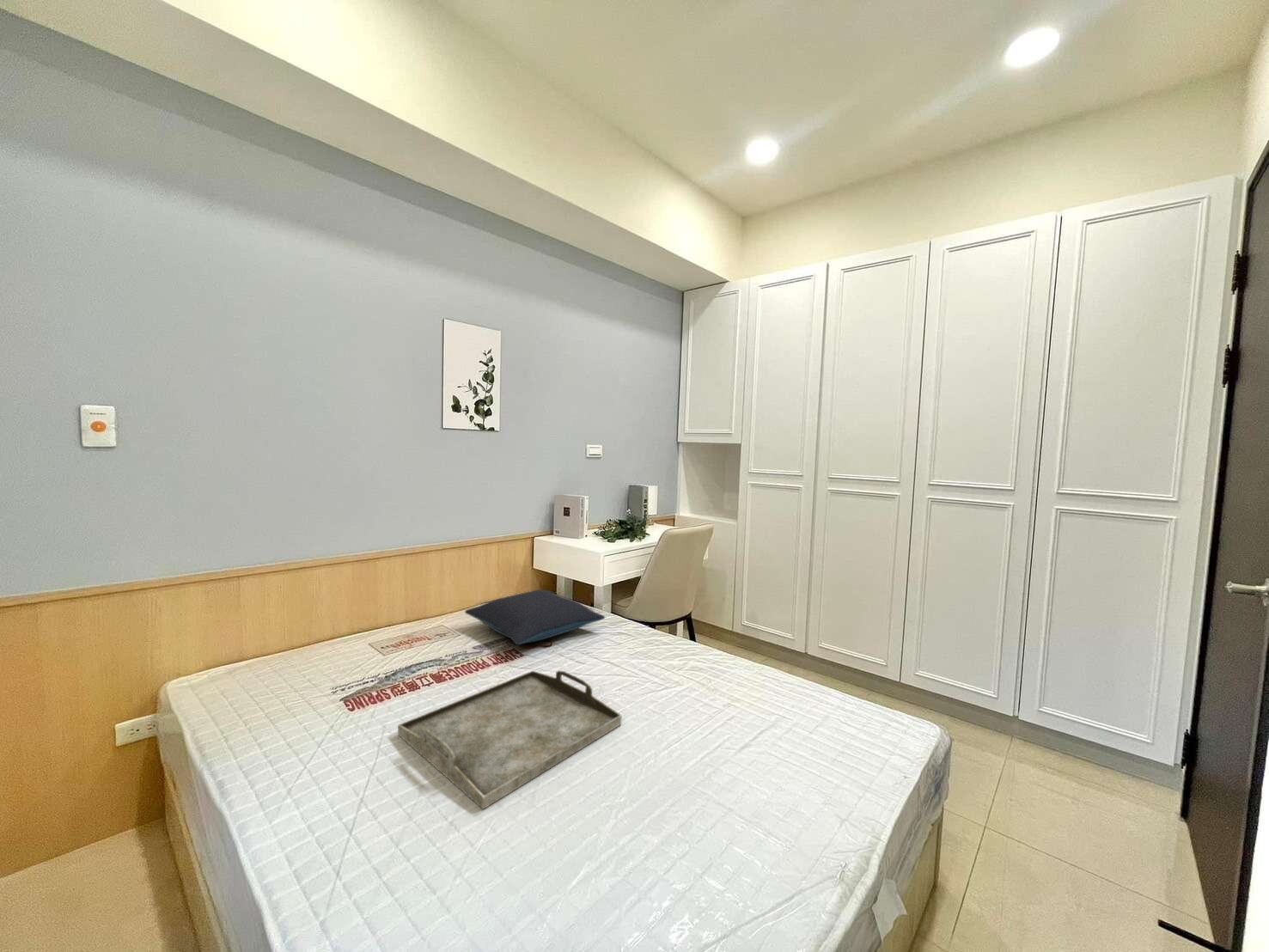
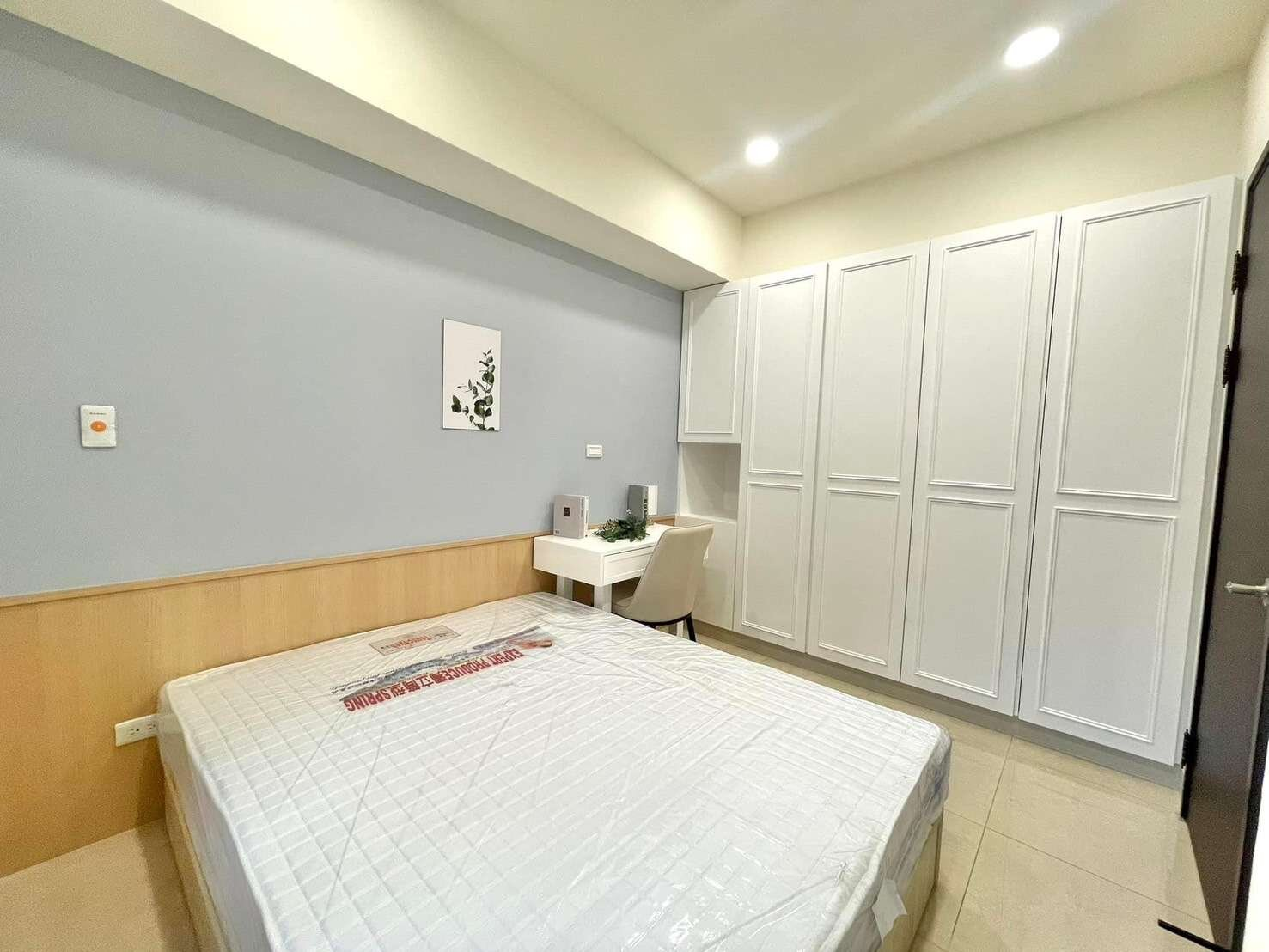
- serving tray [397,670,623,810]
- pillow [464,589,606,645]
